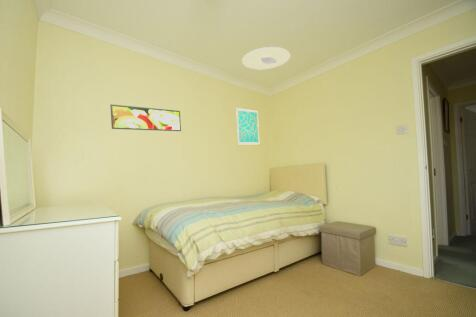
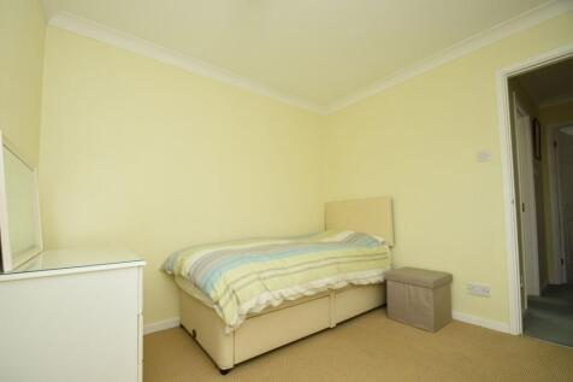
- ceiling light [241,46,291,70]
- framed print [109,103,182,132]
- wall art [235,106,261,147]
